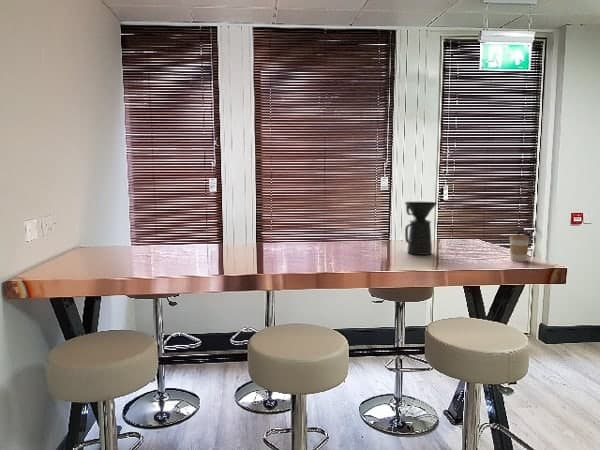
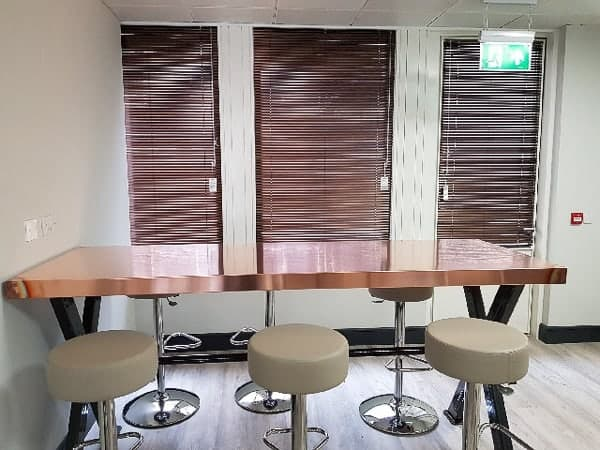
- coffee cup [508,234,531,263]
- coffee maker [404,201,438,256]
